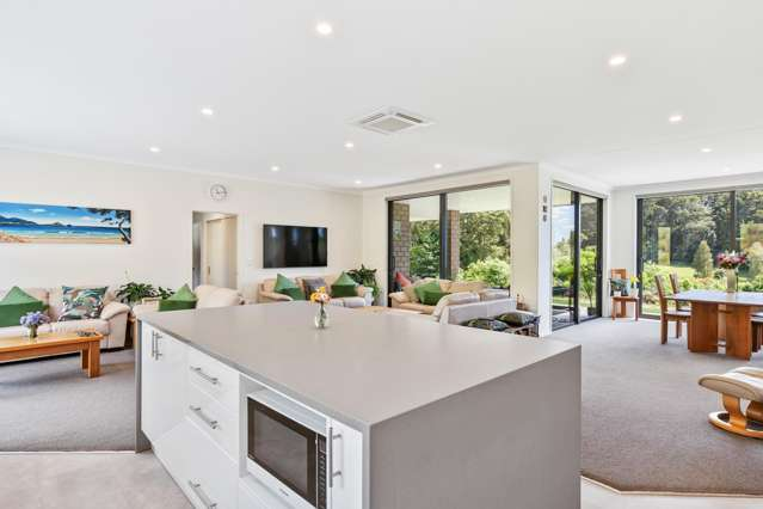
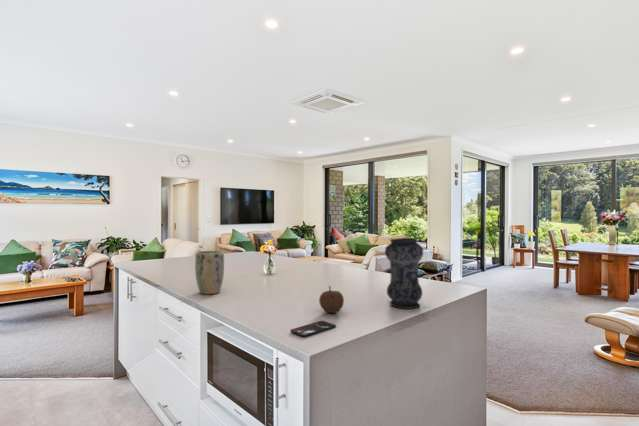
+ vase [384,237,424,310]
+ plant pot [194,250,225,295]
+ fruit [318,285,345,314]
+ smartphone [290,320,337,338]
